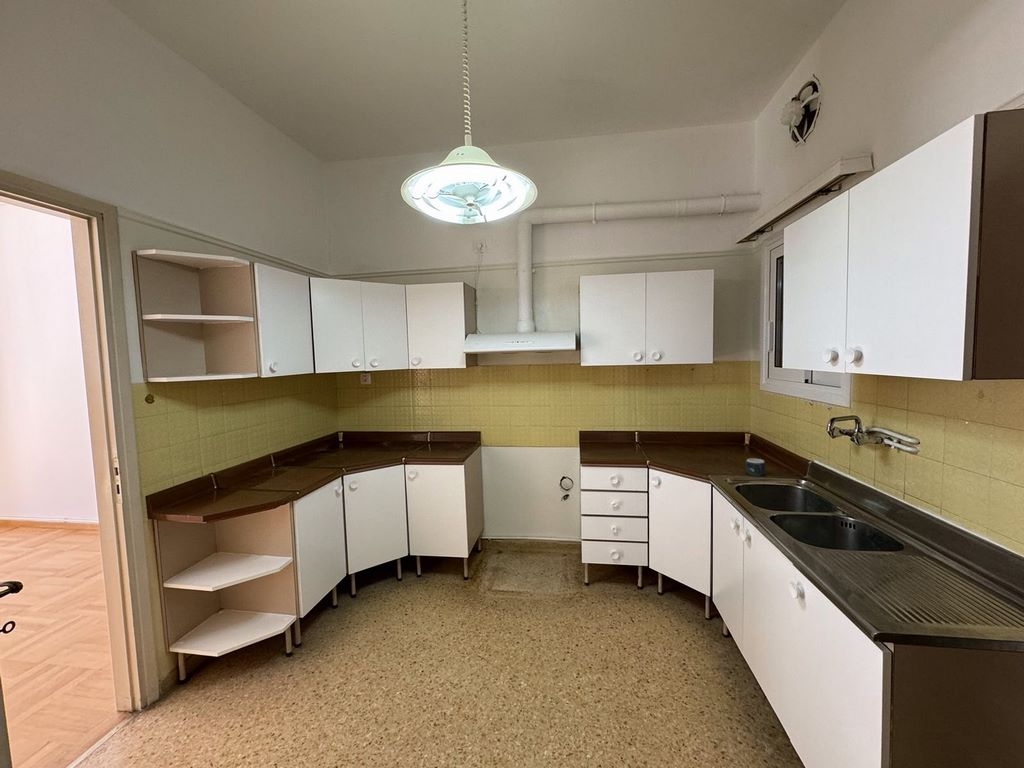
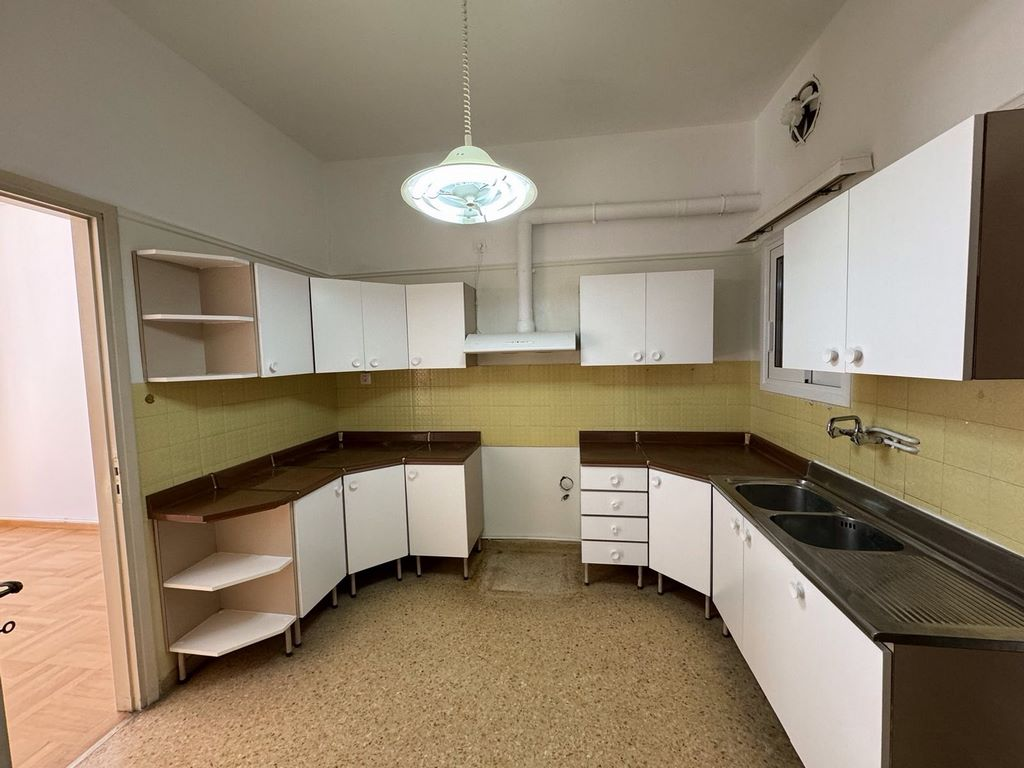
- mug [745,458,767,476]
